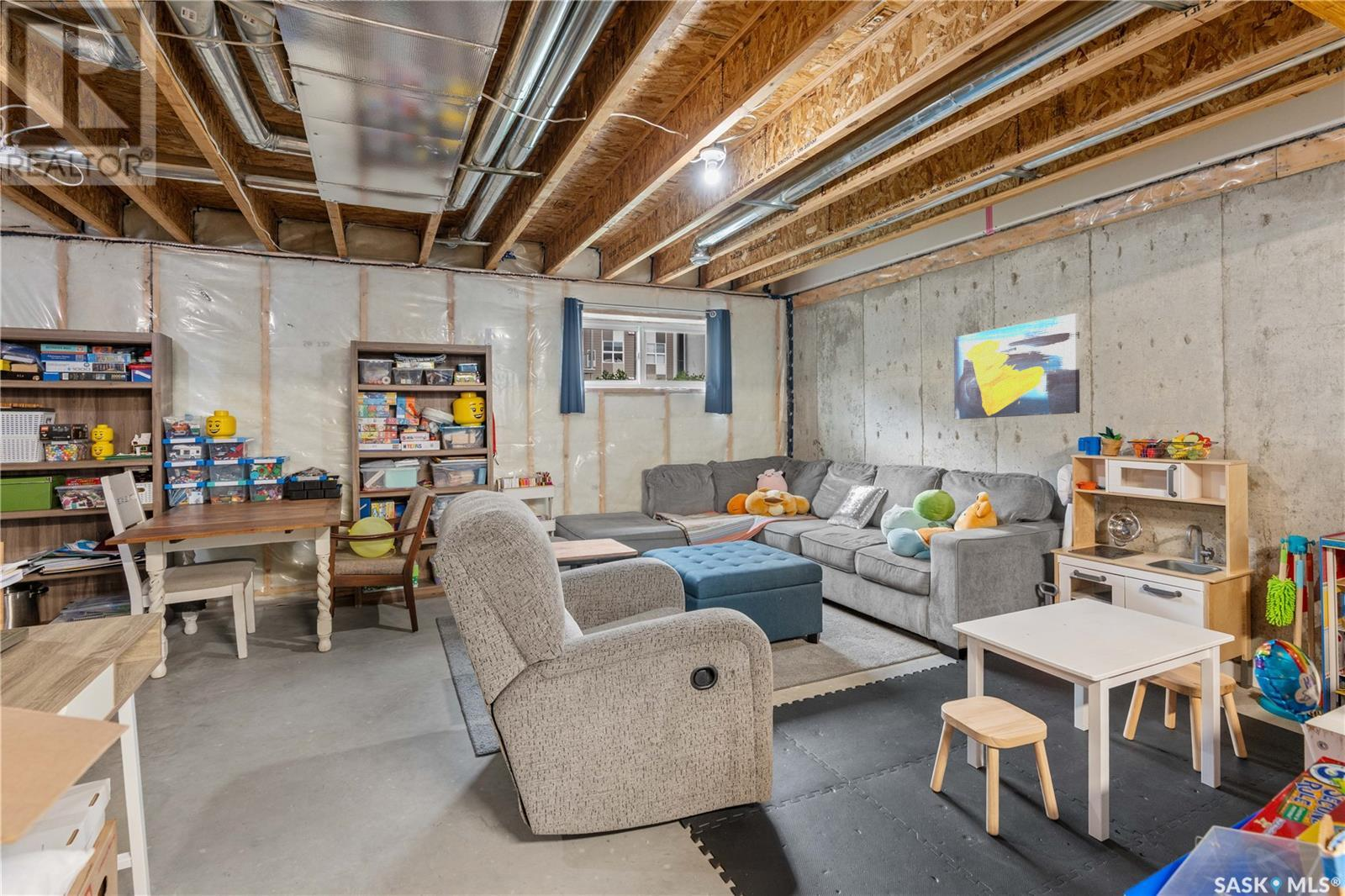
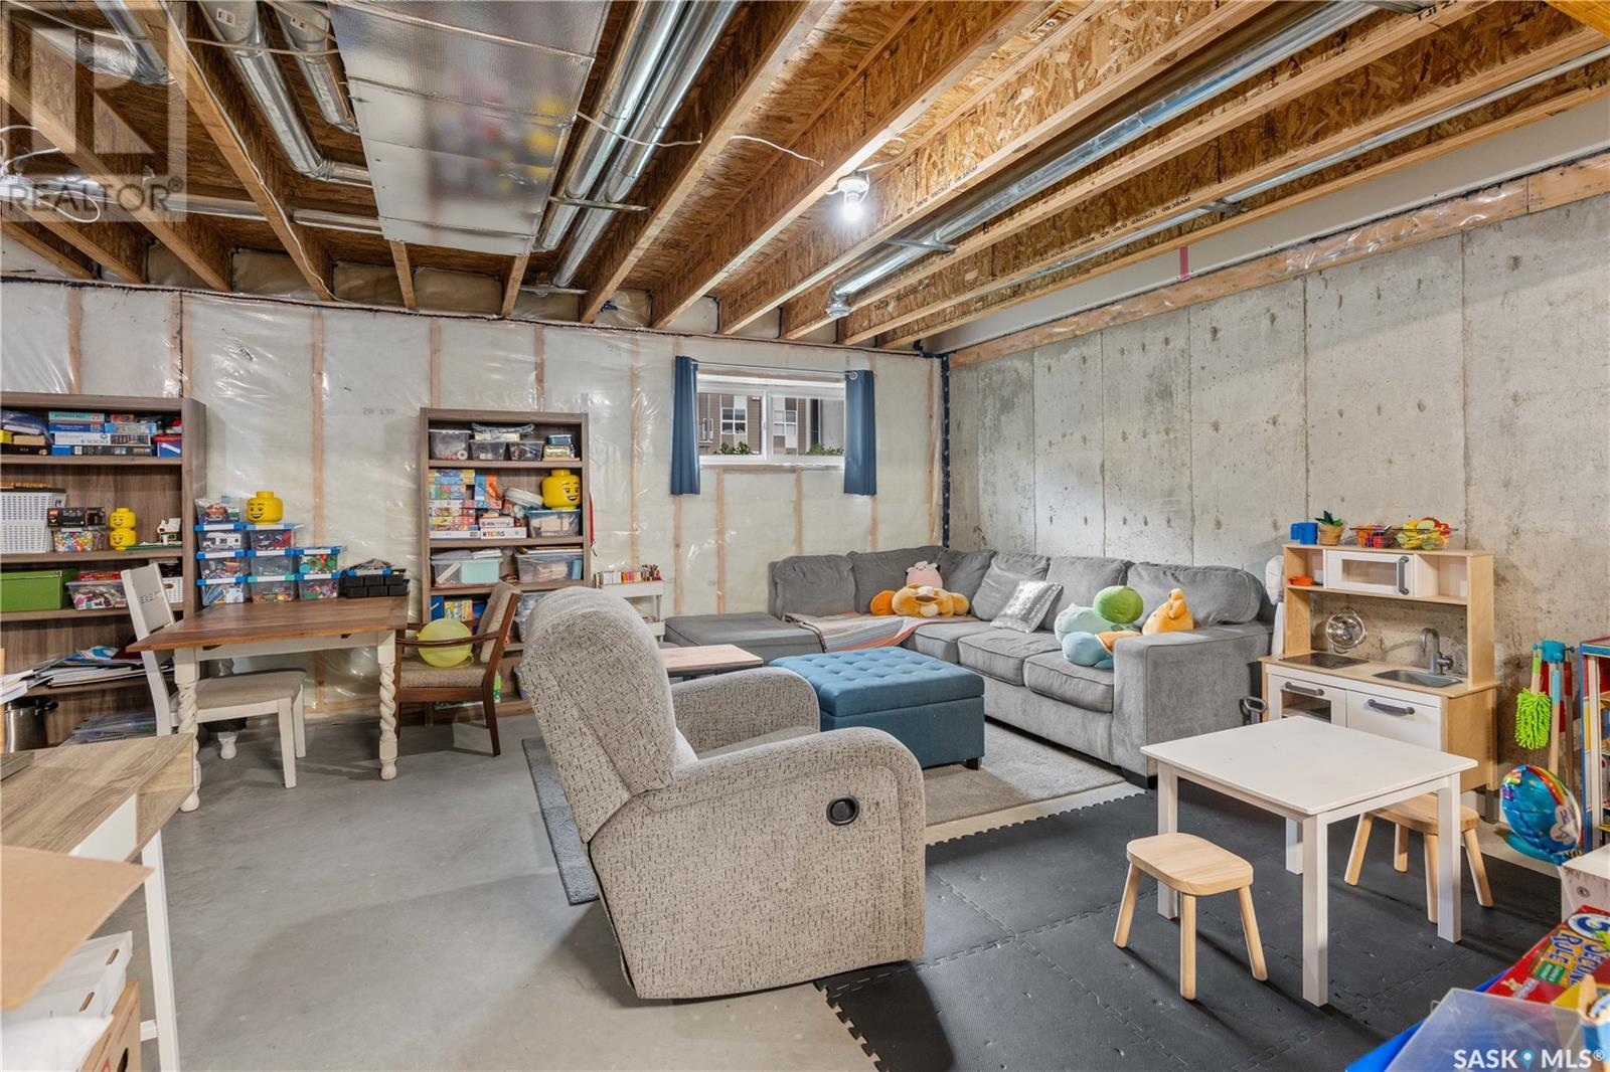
- wall art [953,313,1081,420]
